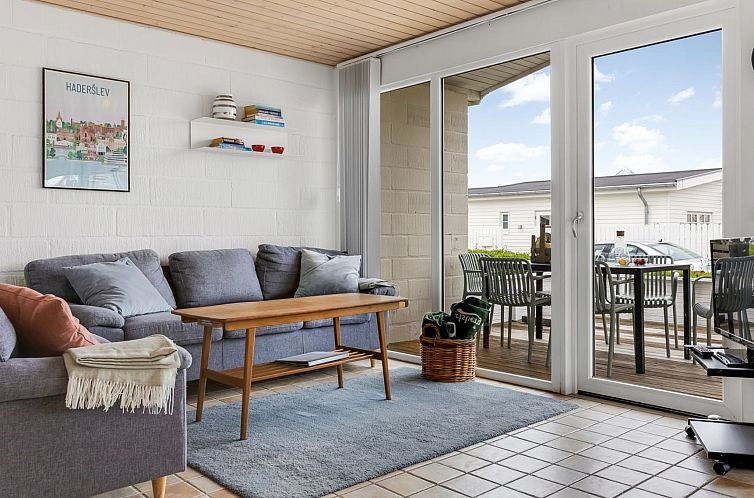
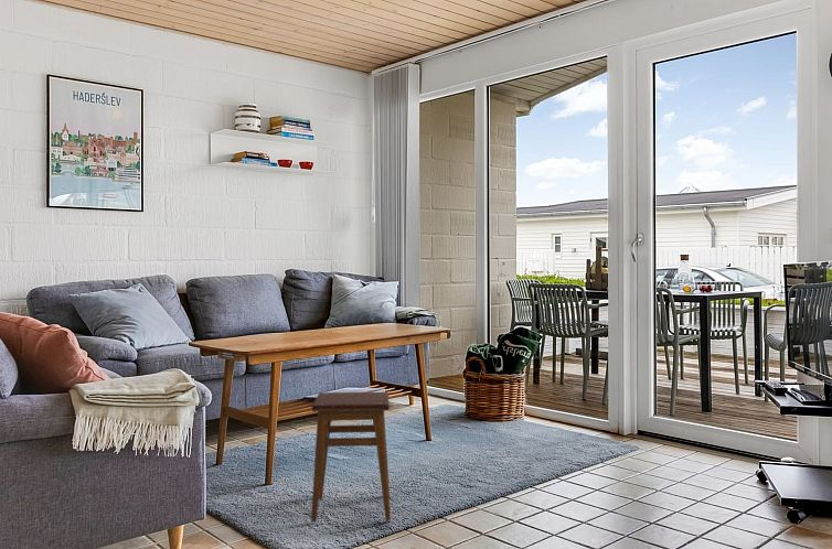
+ stool [310,391,392,523]
